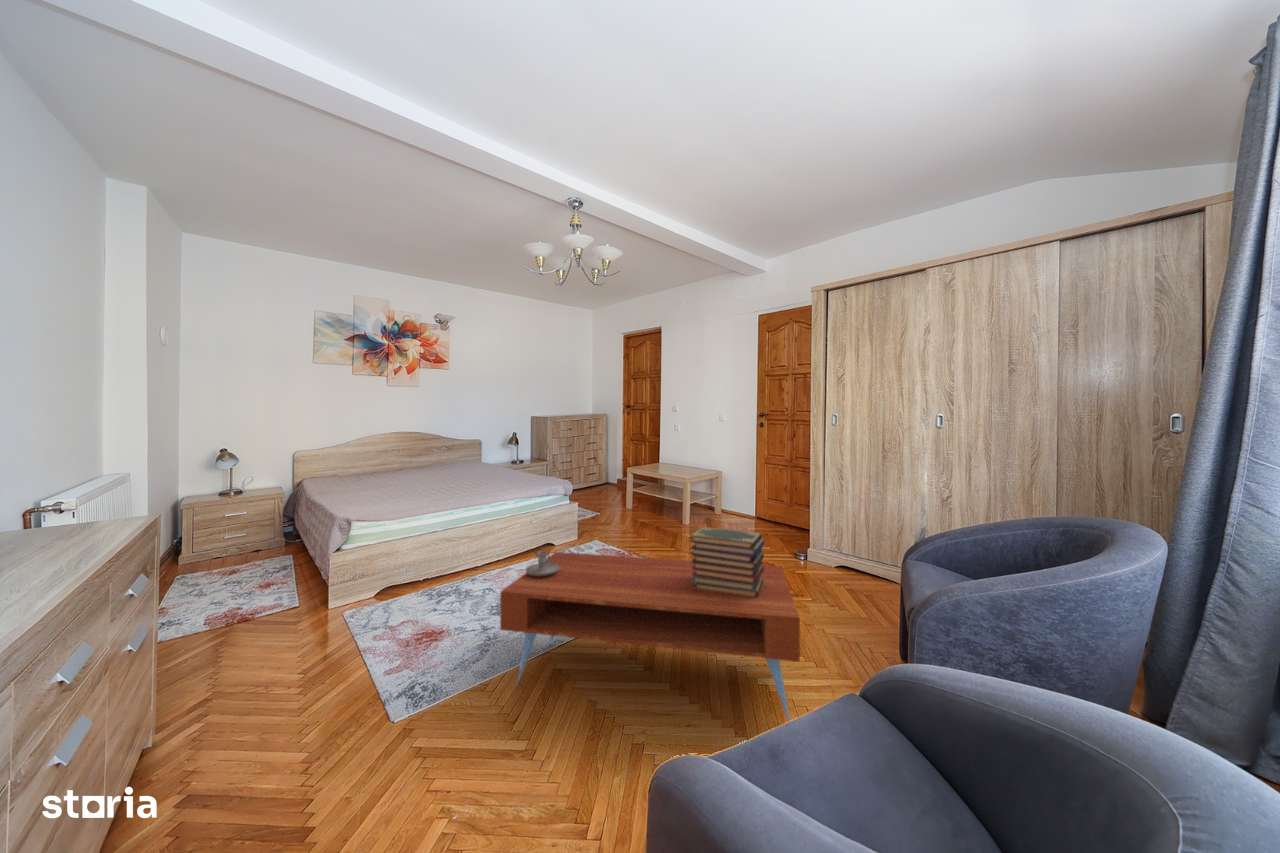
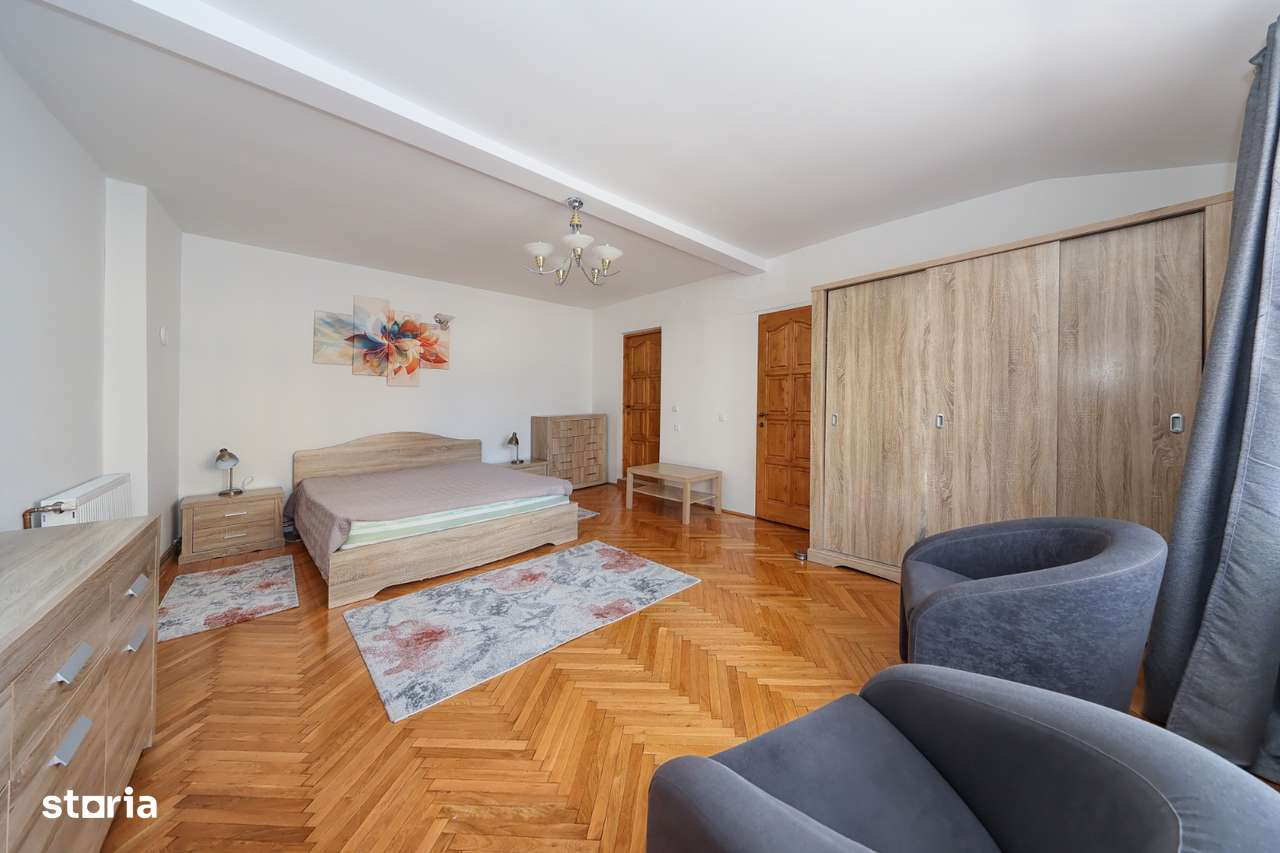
- coffee table [499,551,801,722]
- candle holder [525,550,559,577]
- book stack [689,526,765,598]
